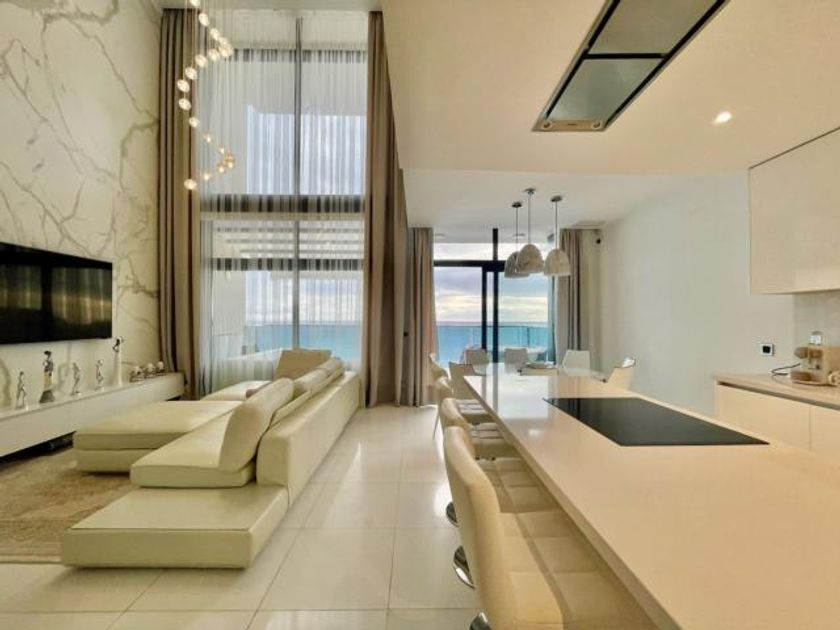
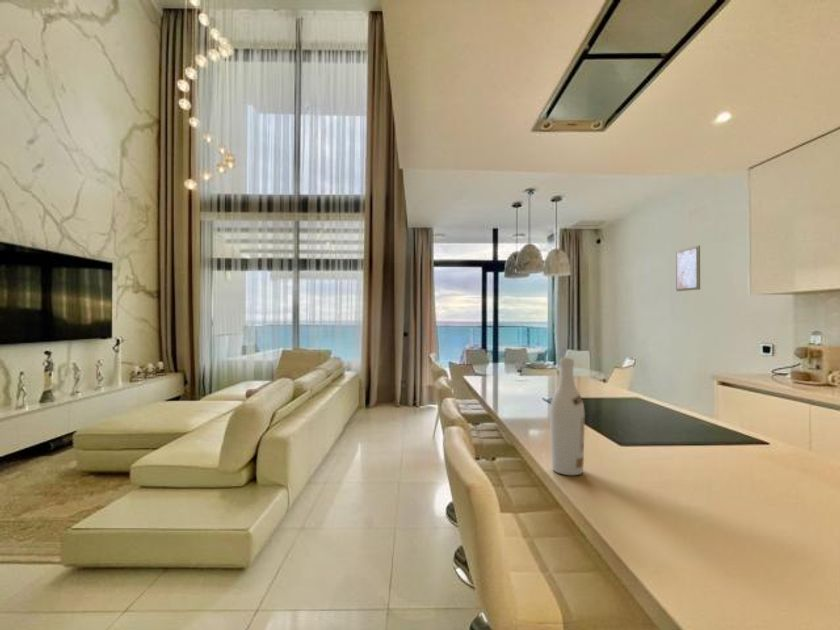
+ wine bottle [549,357,586,476]
+ wall art [675,244,701,292]
